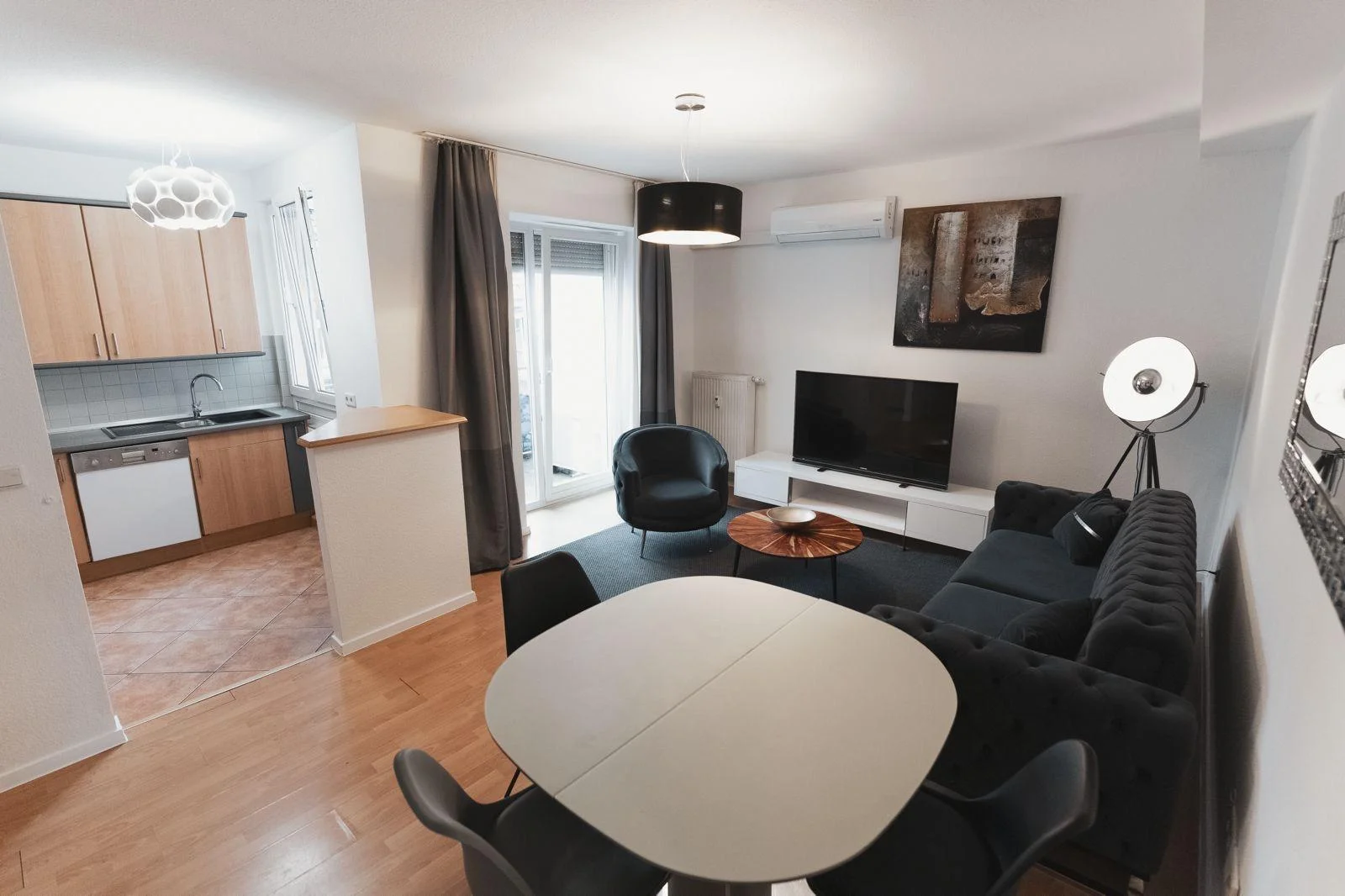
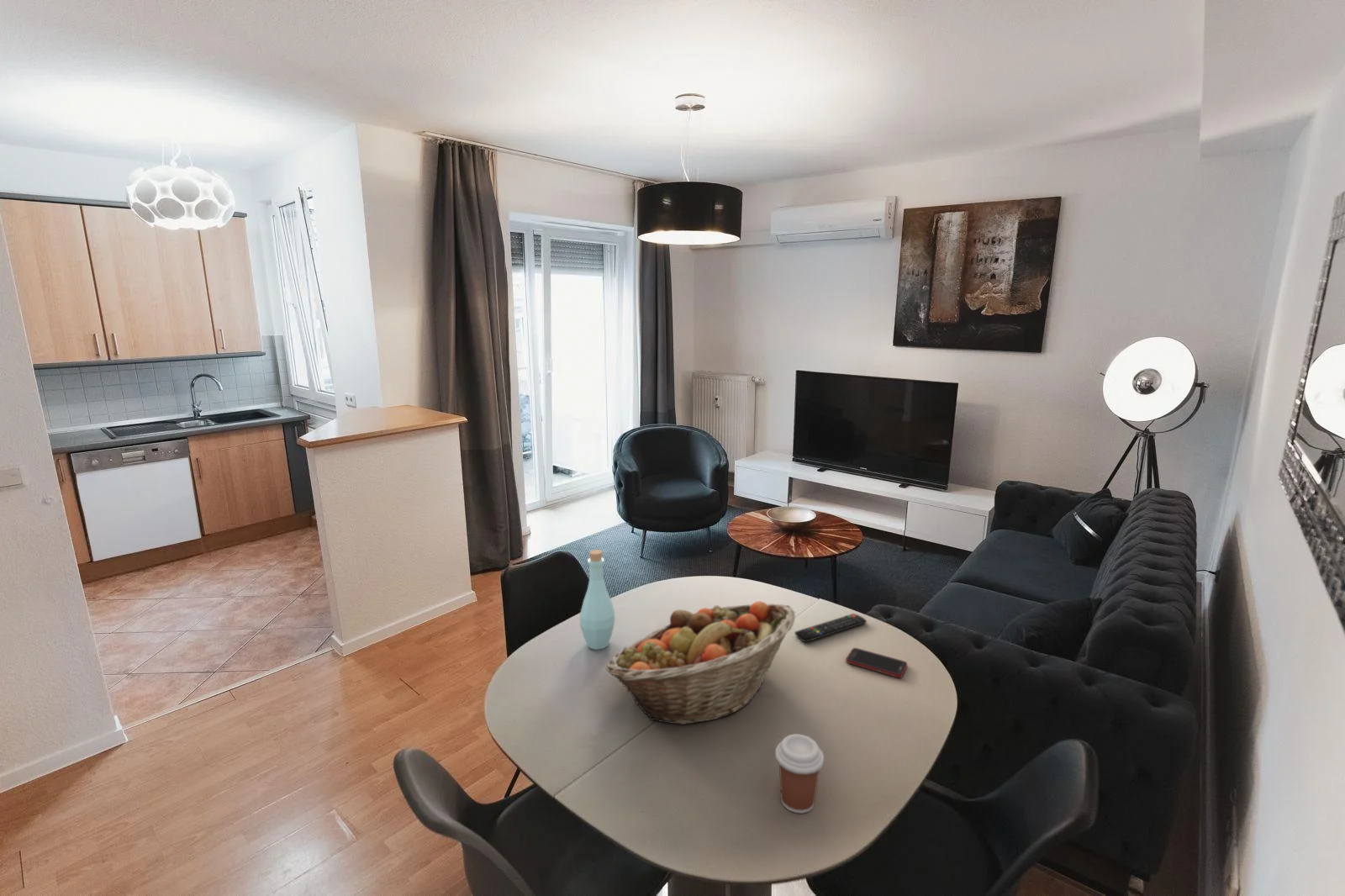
+ remote control [794,613,868,643]
+ fruit basket [605,600,796,725]
+ coffee cup [774,733,825,814]
+ bottle [579,549,616,651]
+ cell phone [845,647,908,678]
